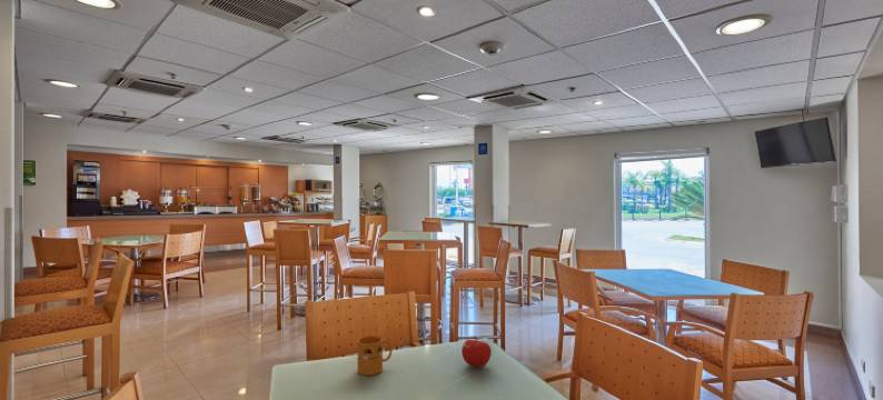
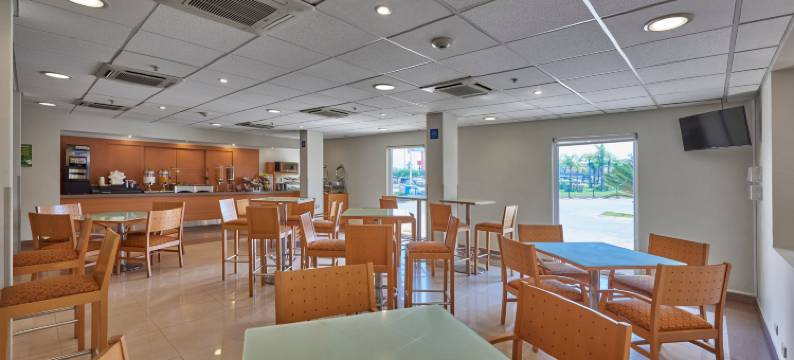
- mug [357,334,393,377]
- fruit [460,334,493,368]
